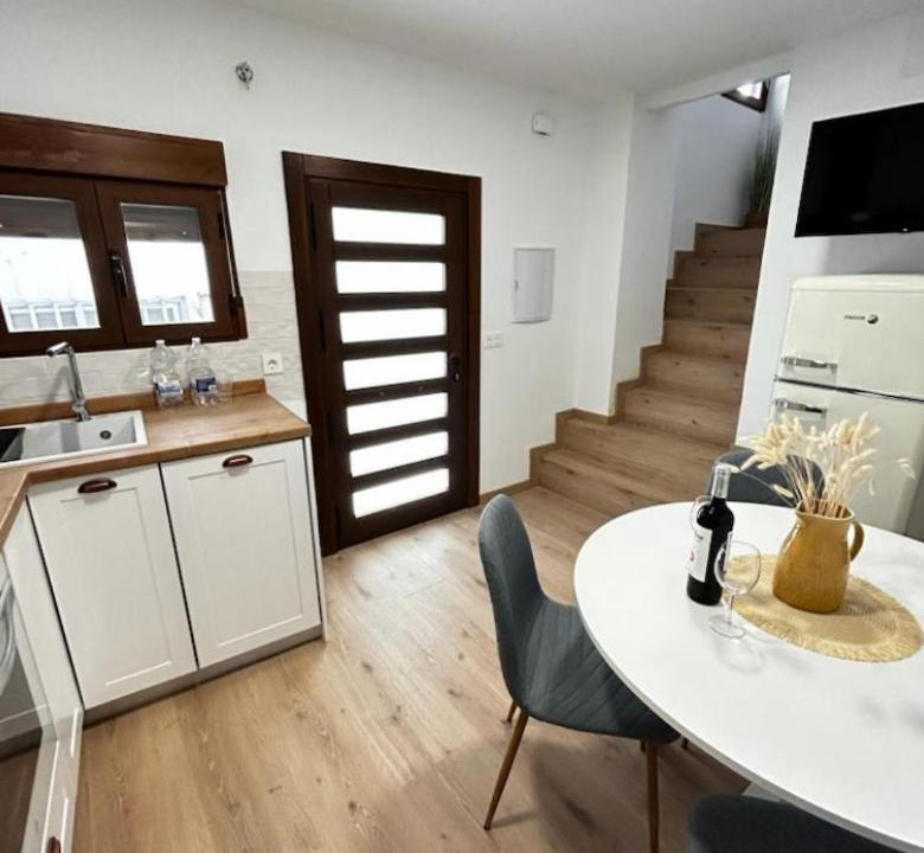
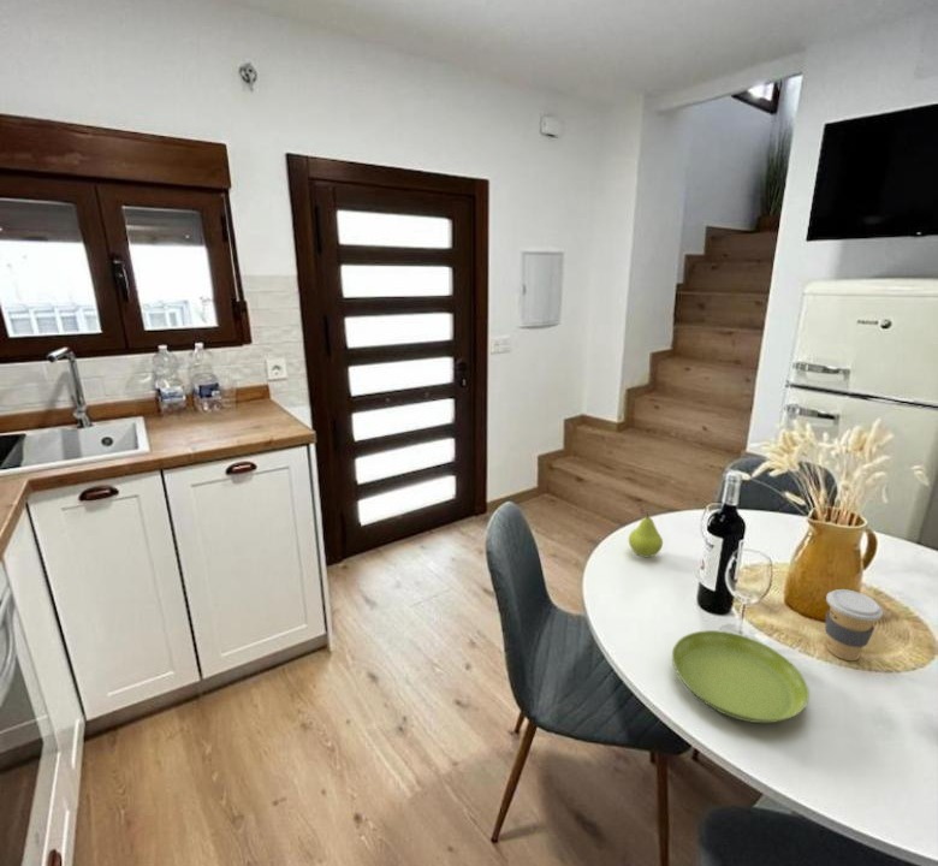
+ coffee cup [824,588,884,662]
+ saucer [671,629,811,724]
+ fruit [628,511,664,558]
